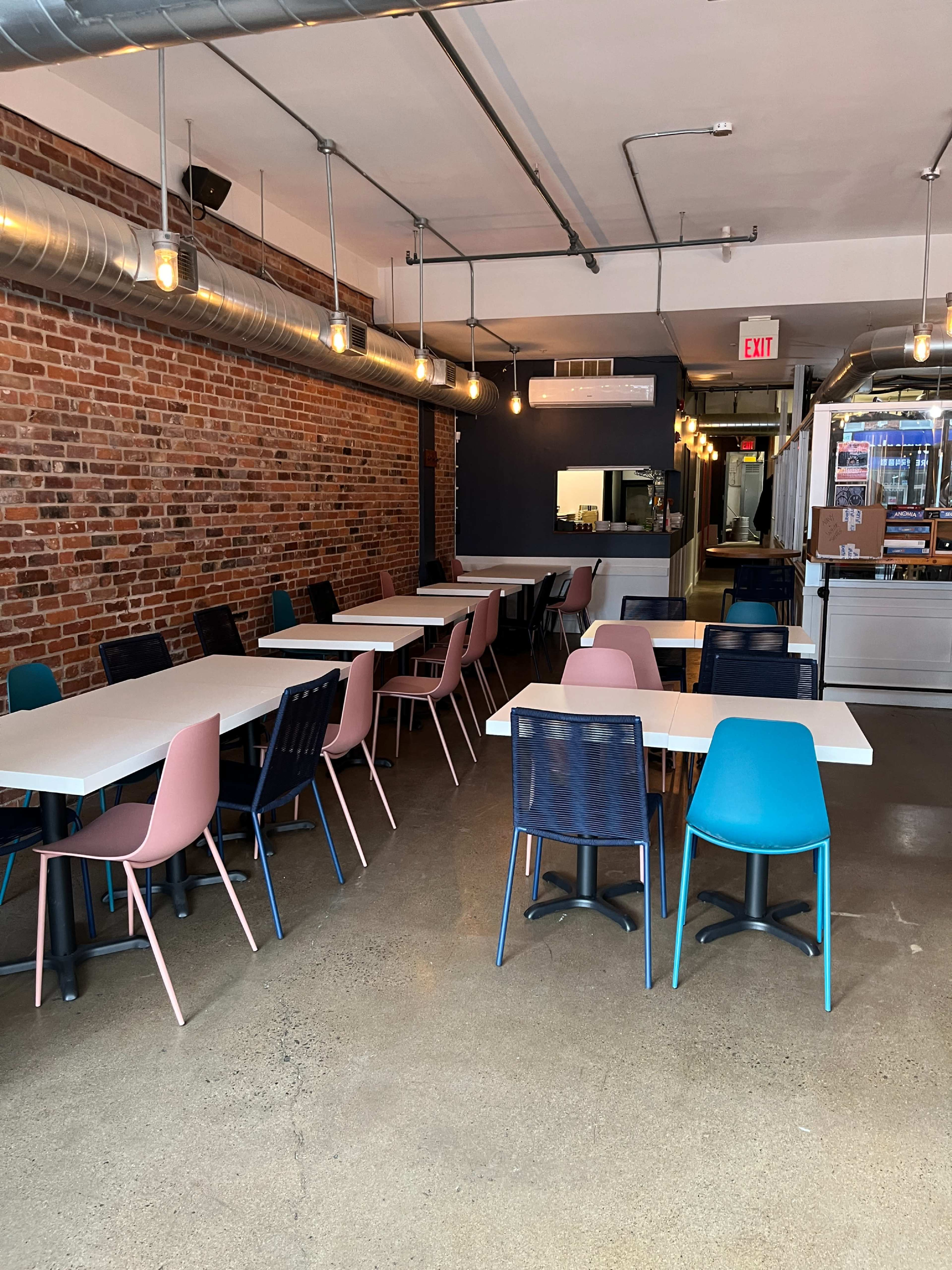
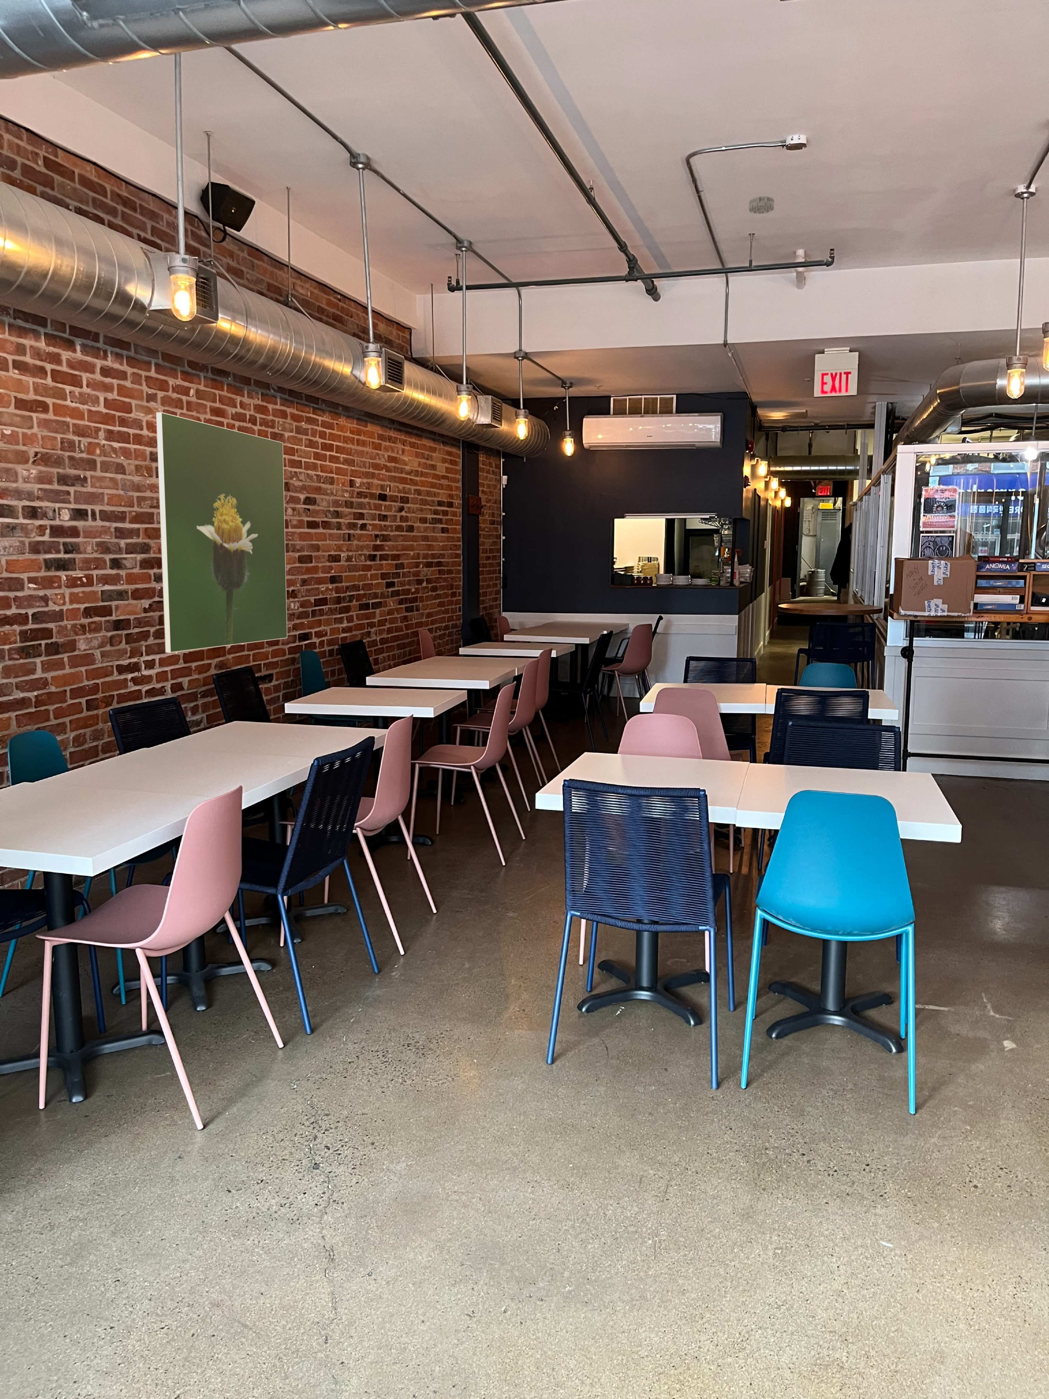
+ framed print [155,412,288,653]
+ smoke detector [748,196,775,214]
